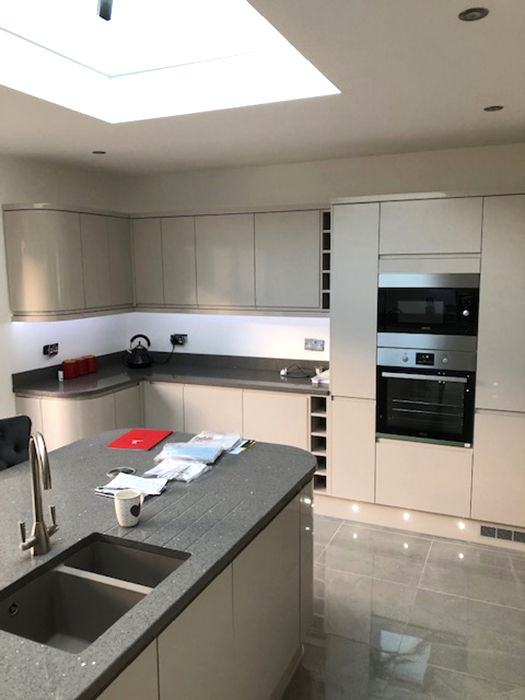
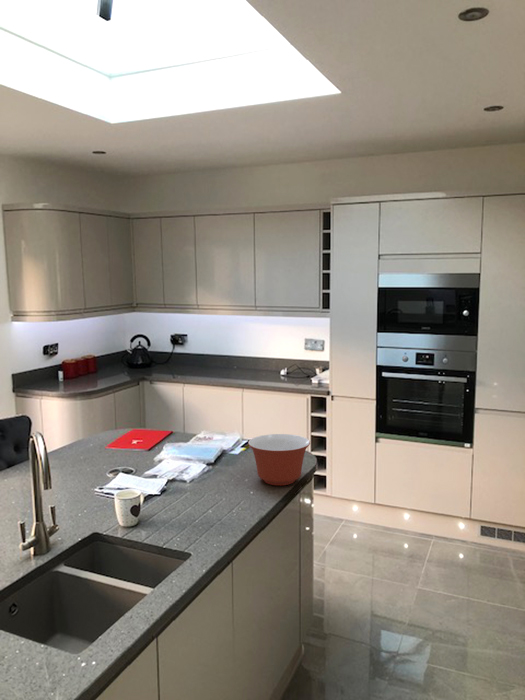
+ mixing bowl [247,433,311,486]
